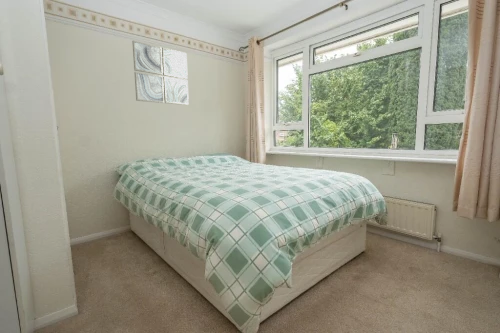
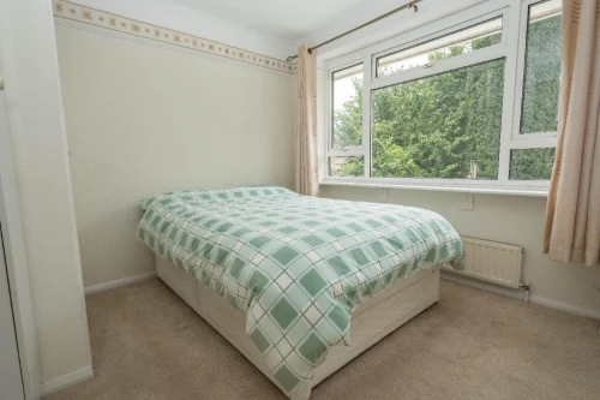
- wall art [131,40,190,106]
